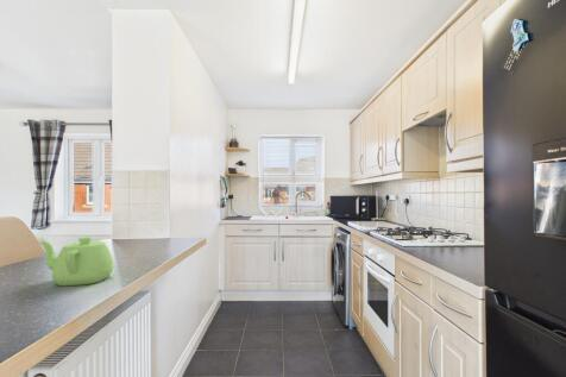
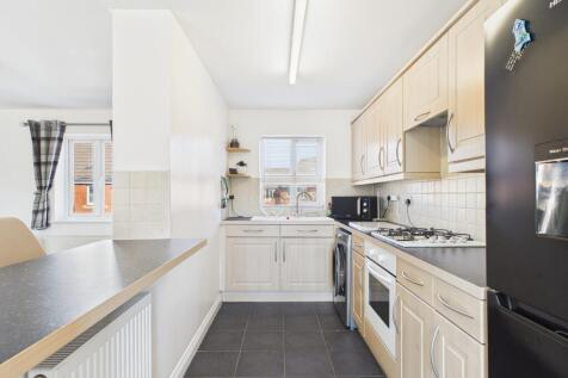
- teapot [37,235,115,287]
